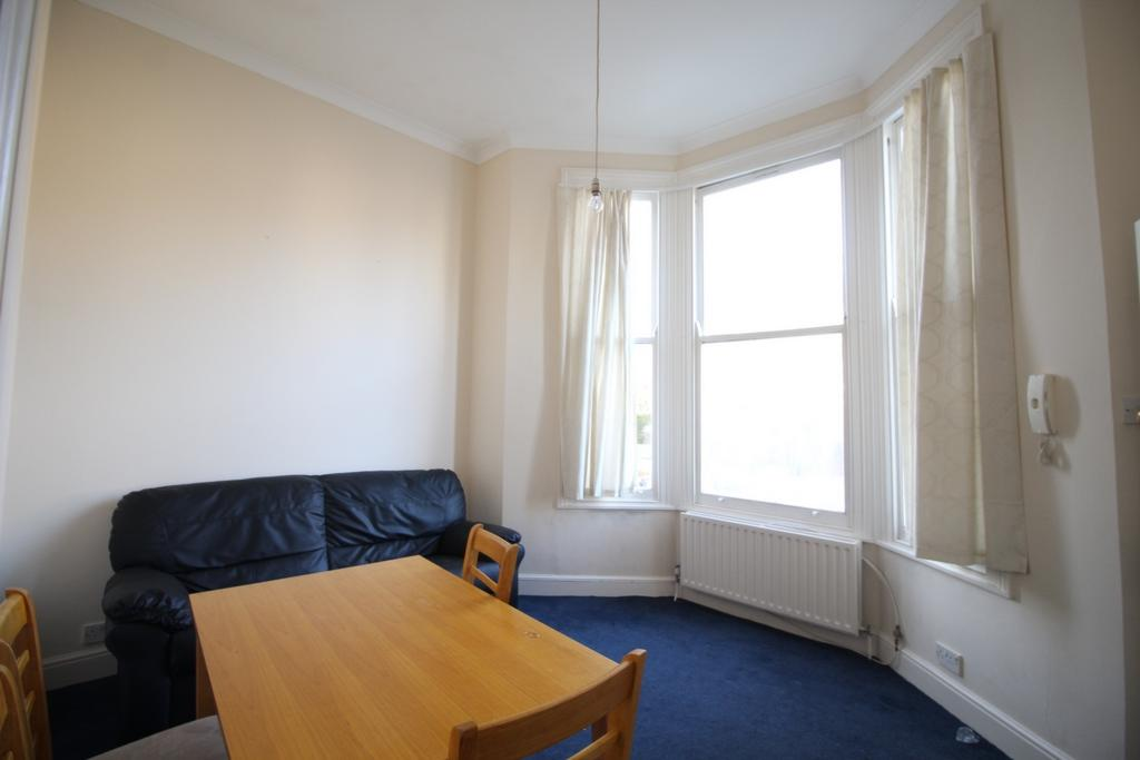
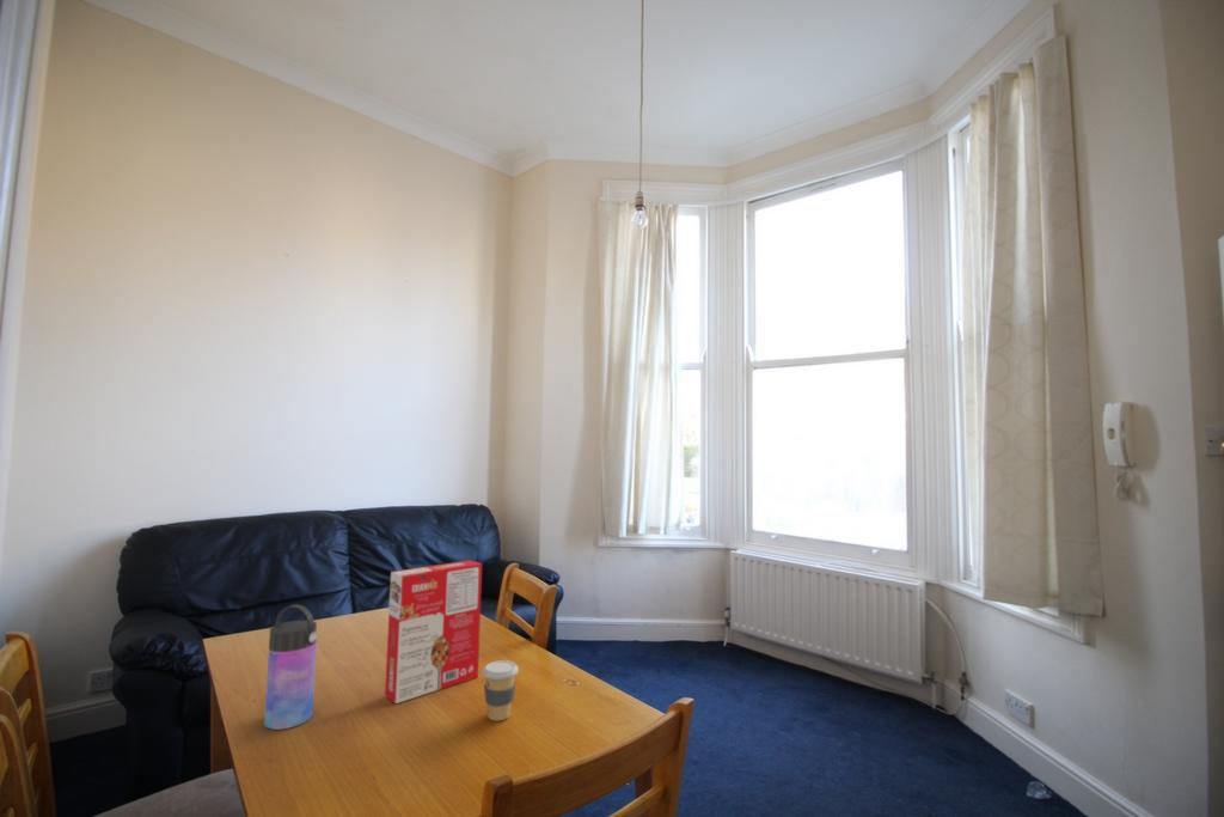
+ cereal box [384,559,483,705]
+ water bottle [263,603,318,731]
+ coffee cup [482,659,520,721]
